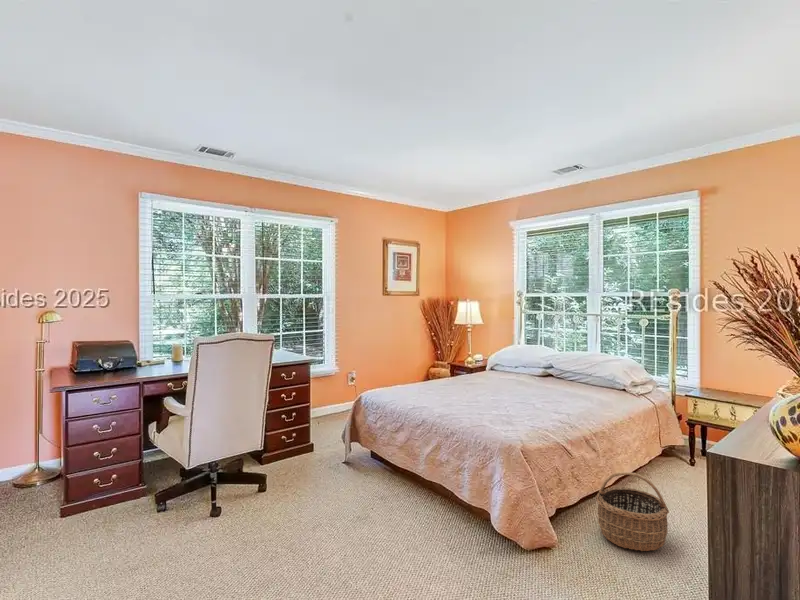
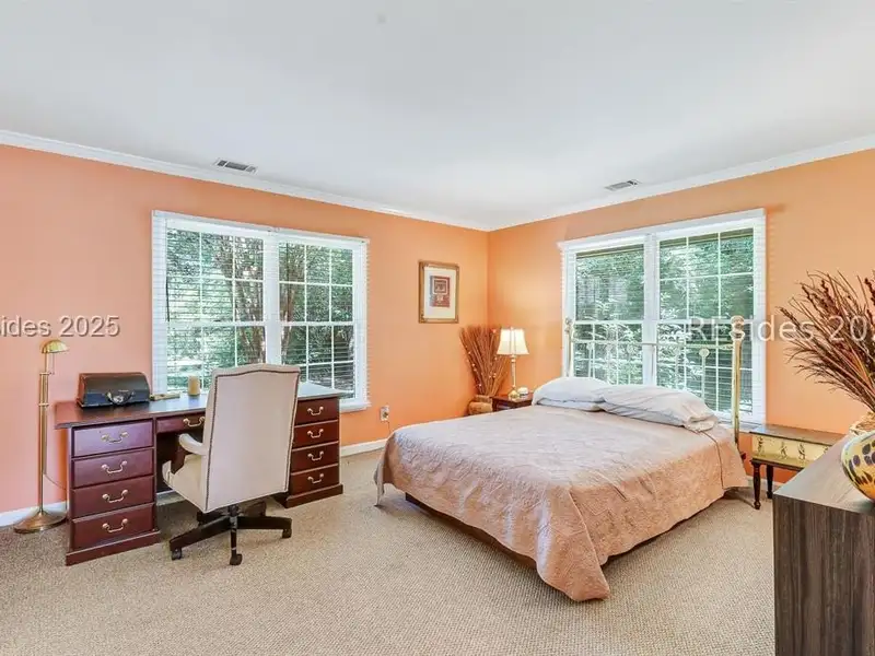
- wicker basket [595,471,670,552]
